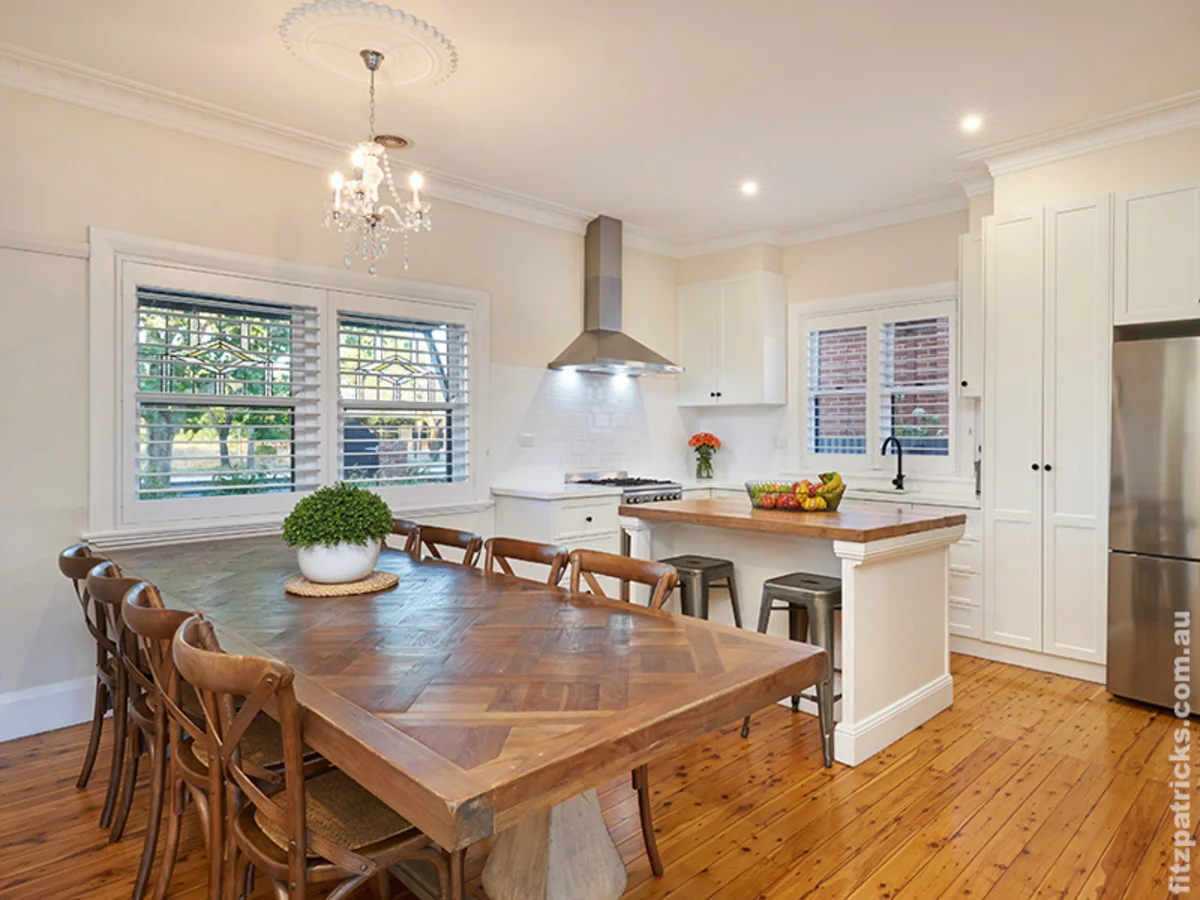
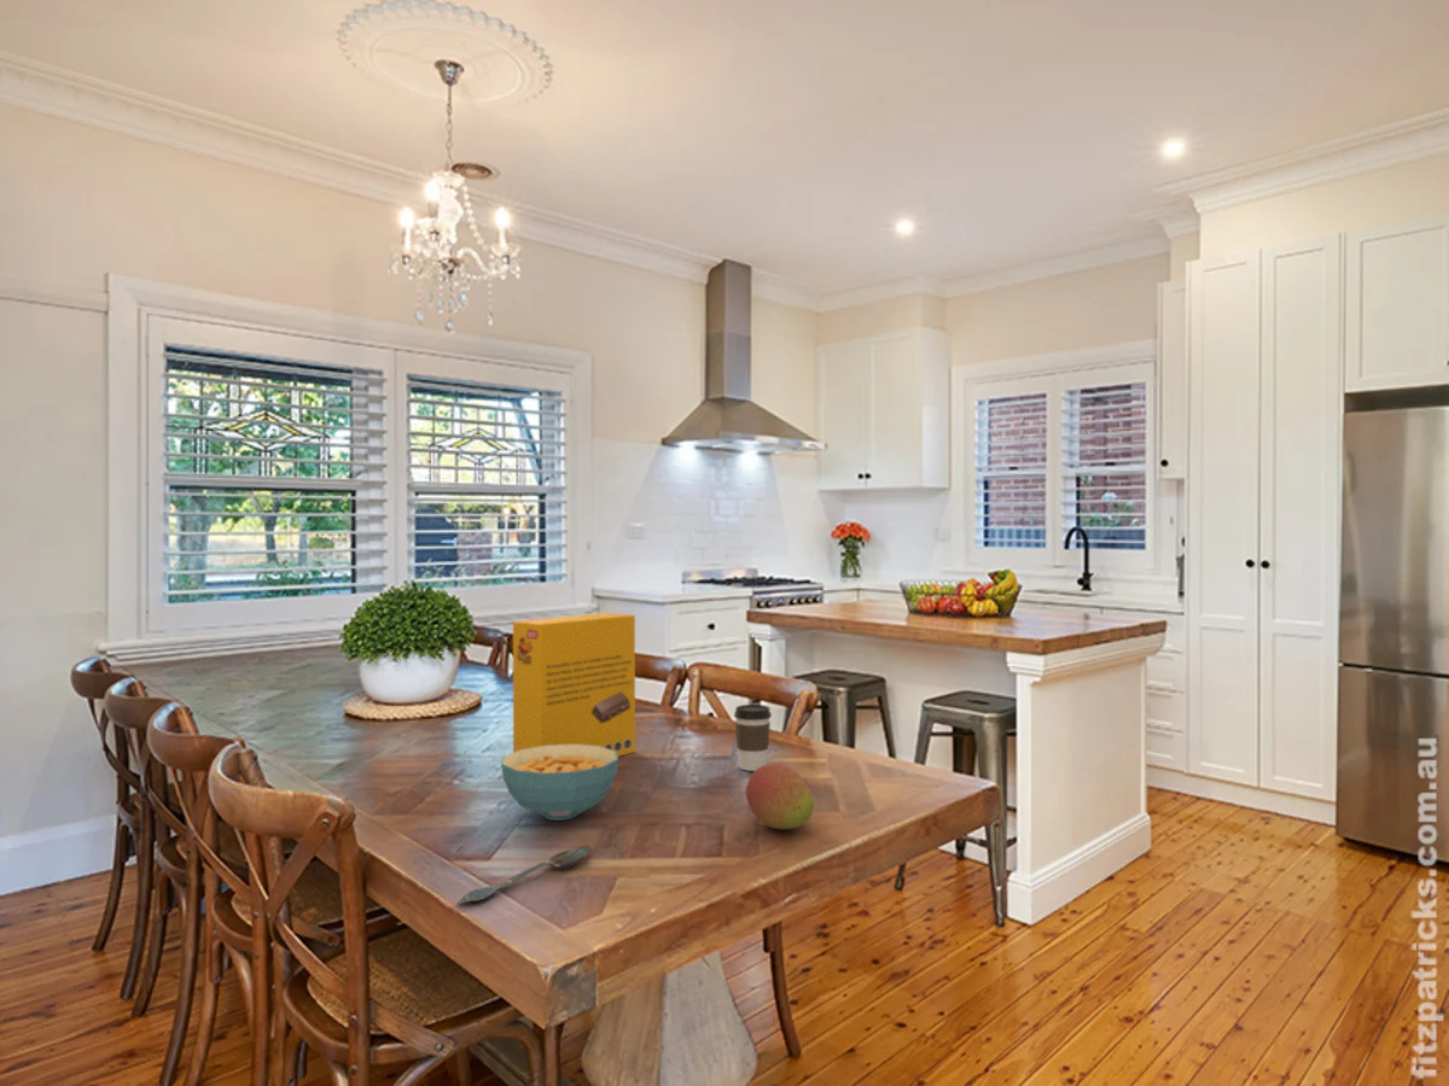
+ cereal box [512,612,636,758]
+ cereal bowl [500,745,619,822]
+ coffee cup [733,703,773,772]
+ spoon [456,845,592,906]
+ fruit [745,763,815,830]
